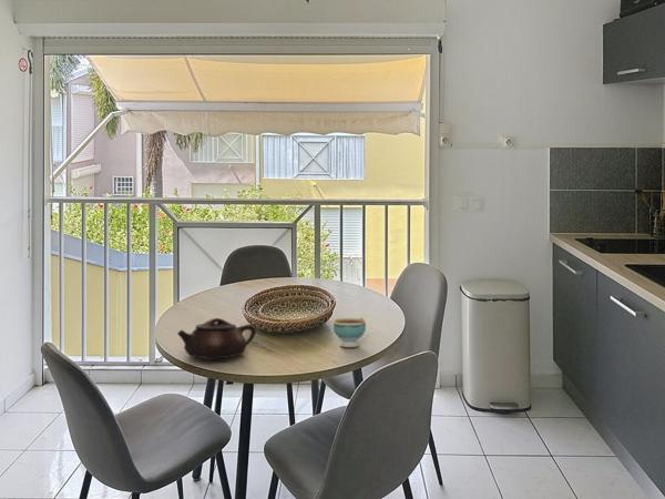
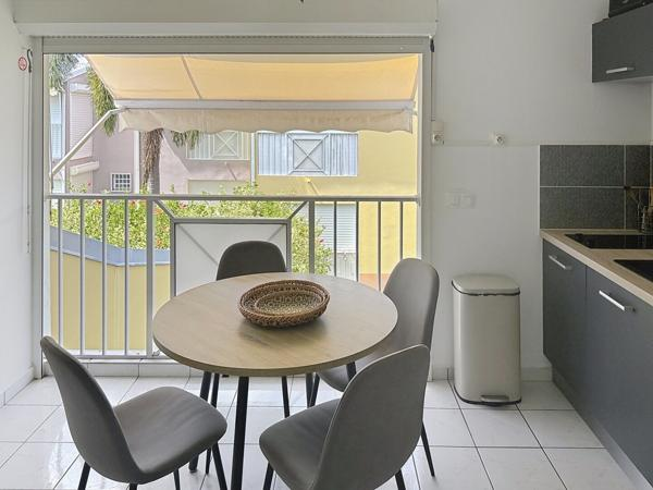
- teacup [332,316,367,348]
- teapot [176,317,257,361]
